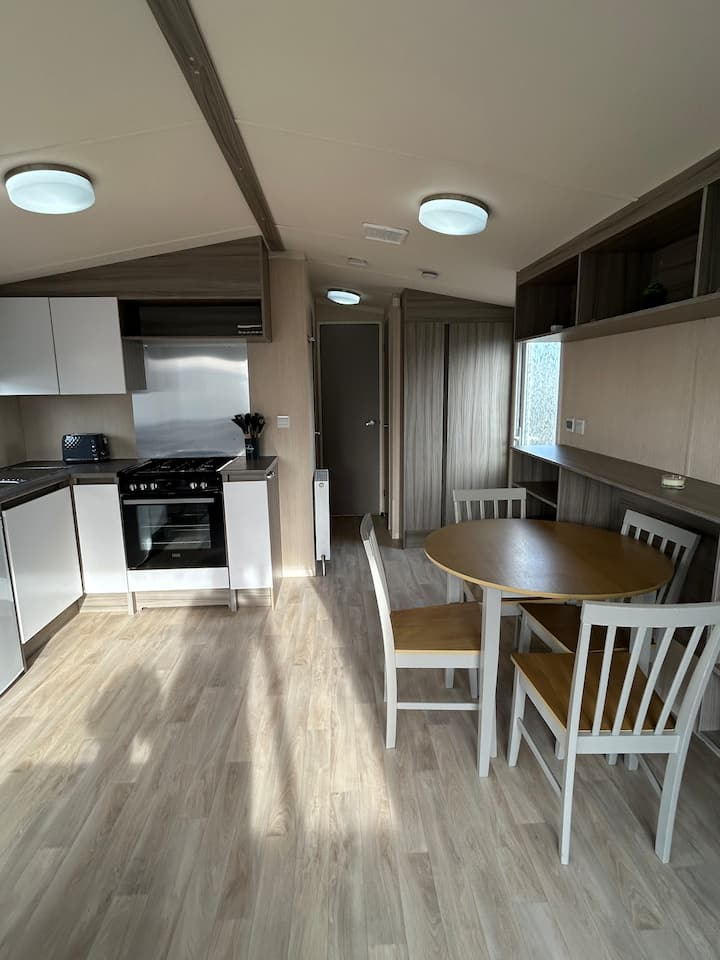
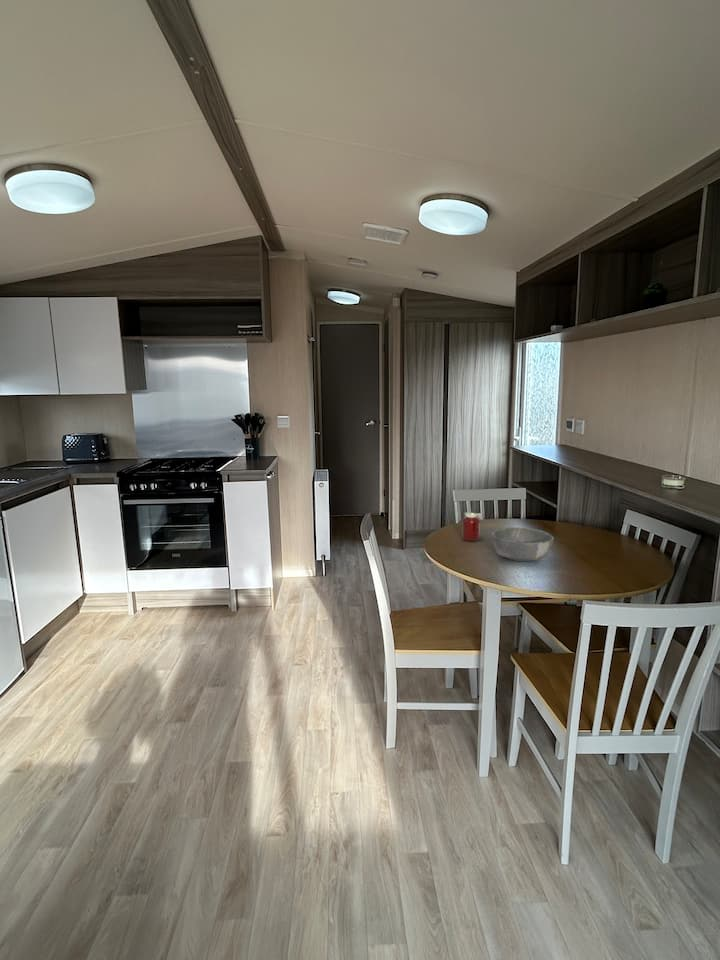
+ jar [461,512,484,542]
+ bowl [491,526,555,562]
